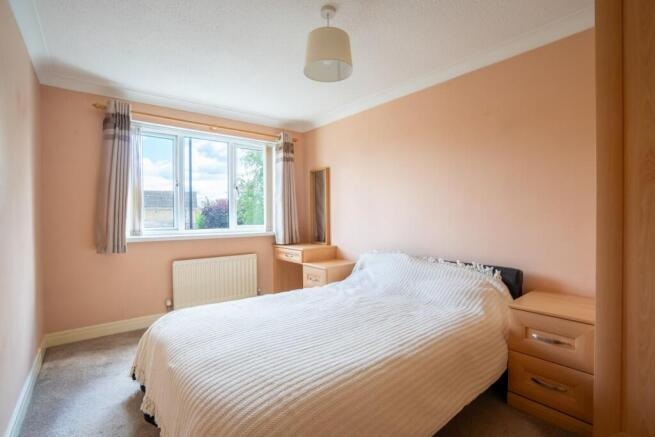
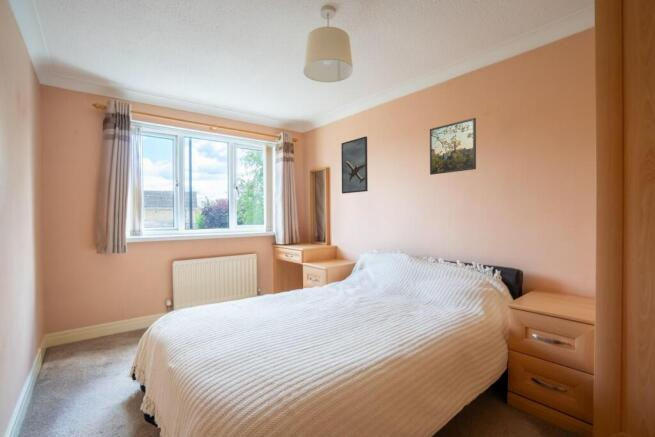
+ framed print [340,135,369,195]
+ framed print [429,117,477,176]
